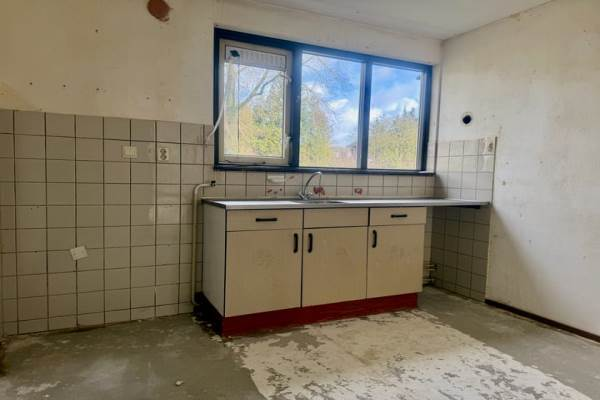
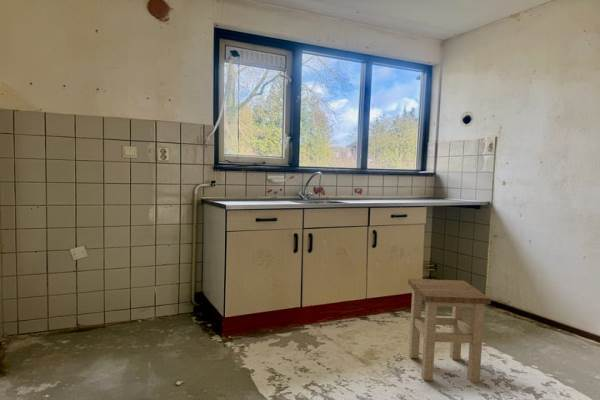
+ stool [407,278,492,383]
